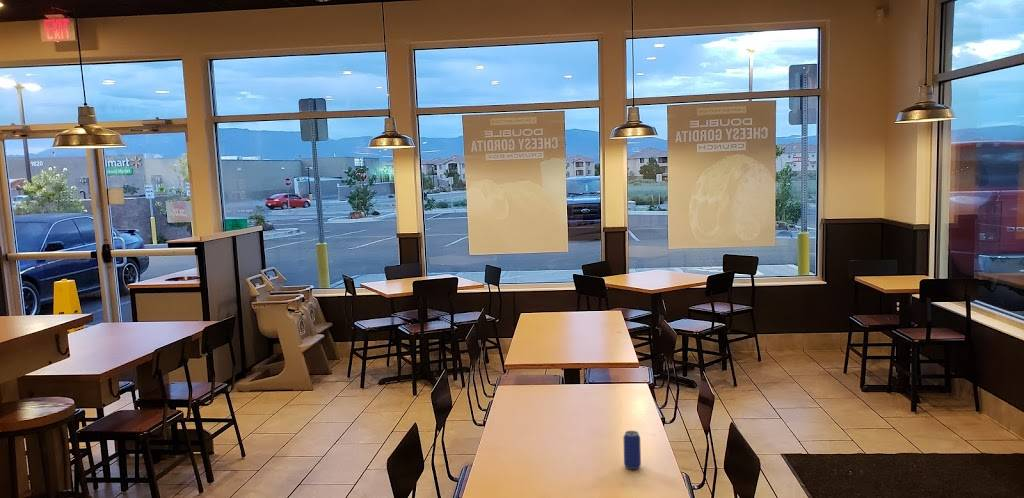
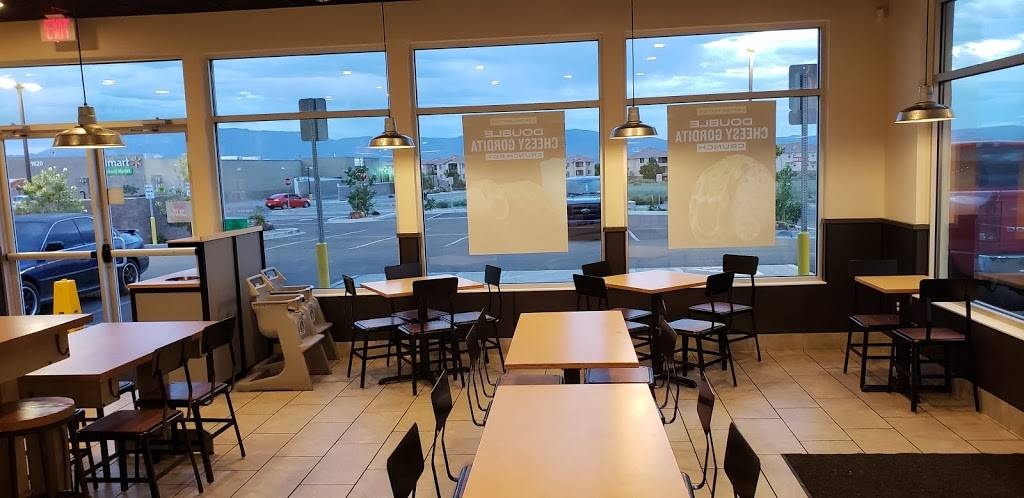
- beverage can [622,430,642,470]
